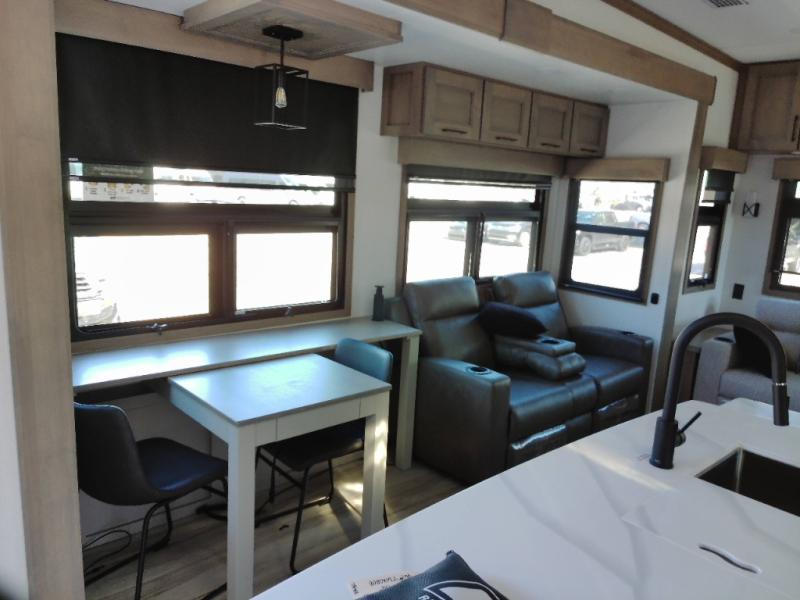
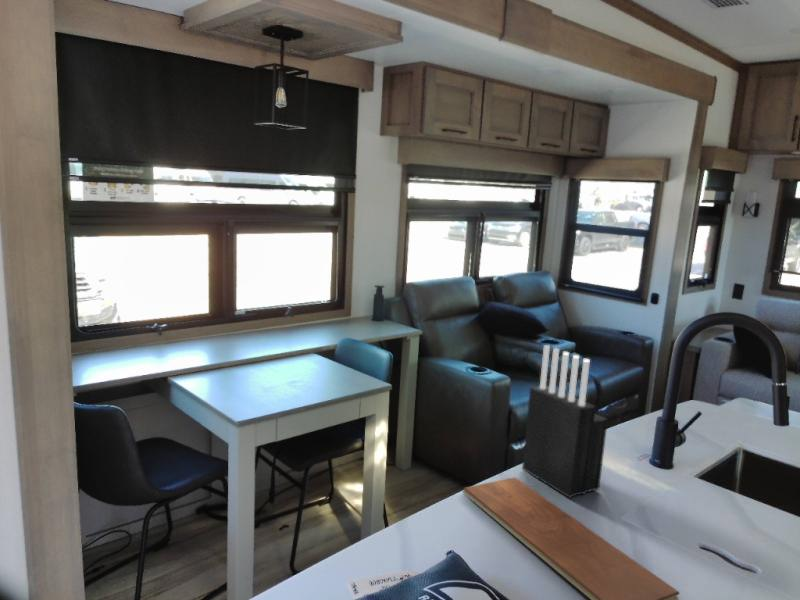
+ knife block [521,344,609,499]
+ chopping board [461,476,680,600]
